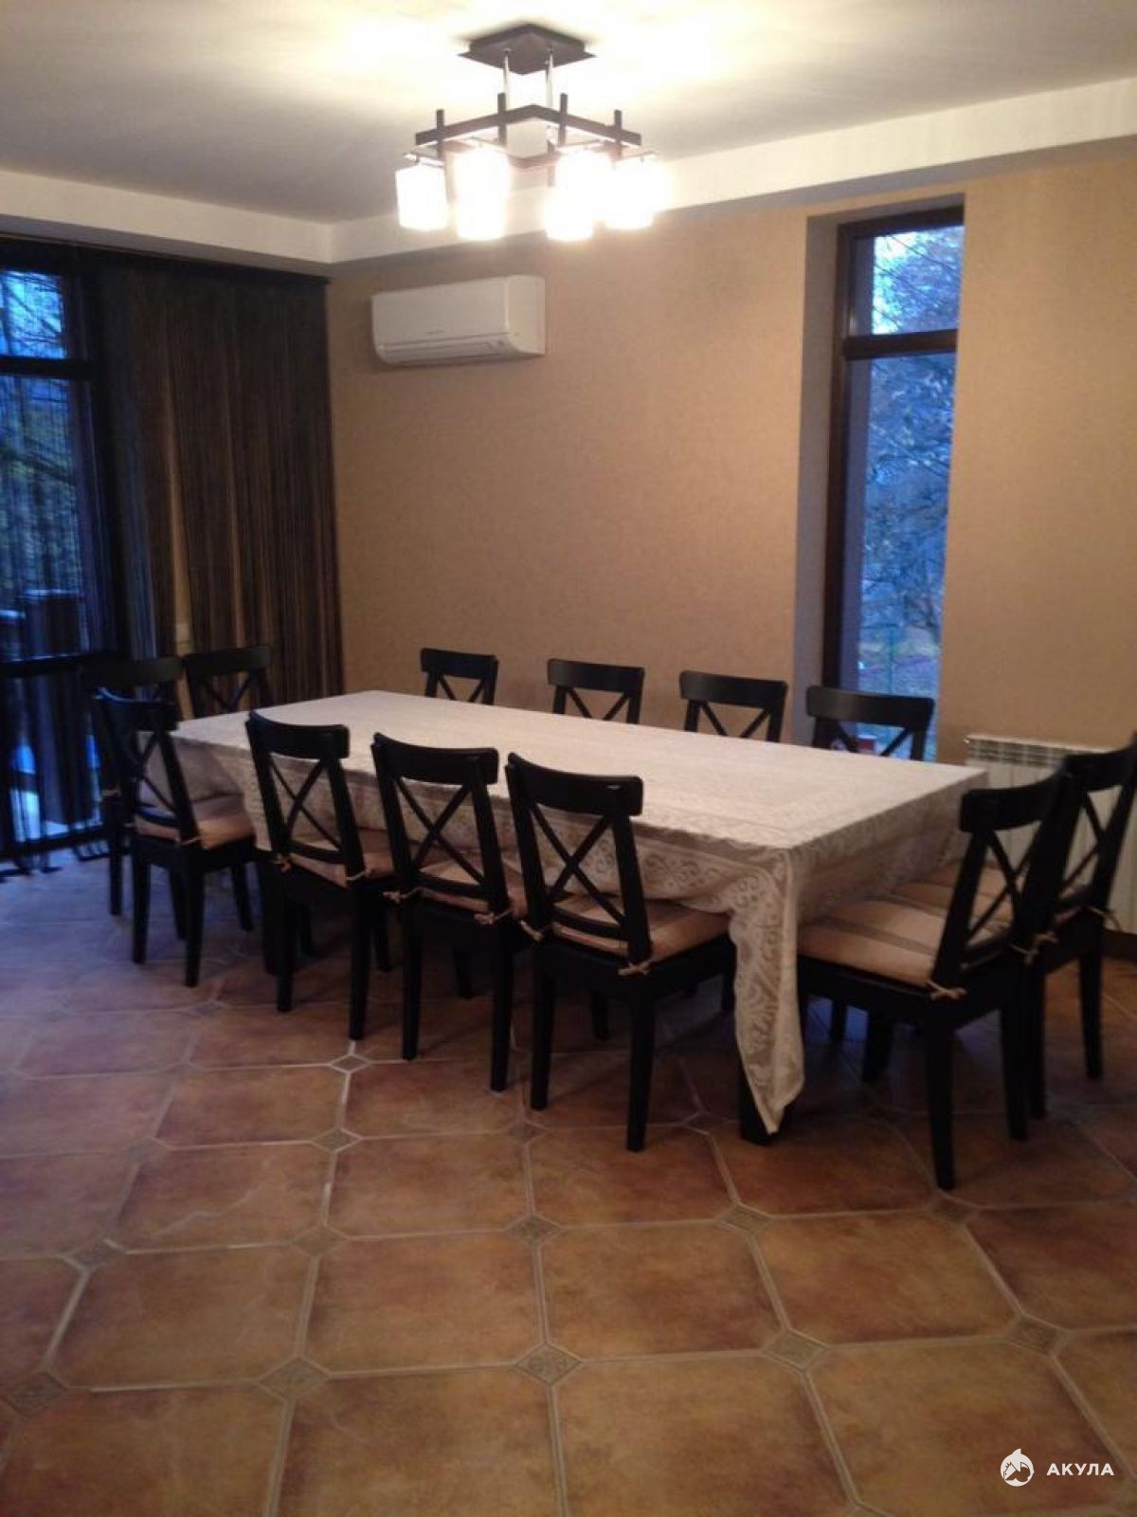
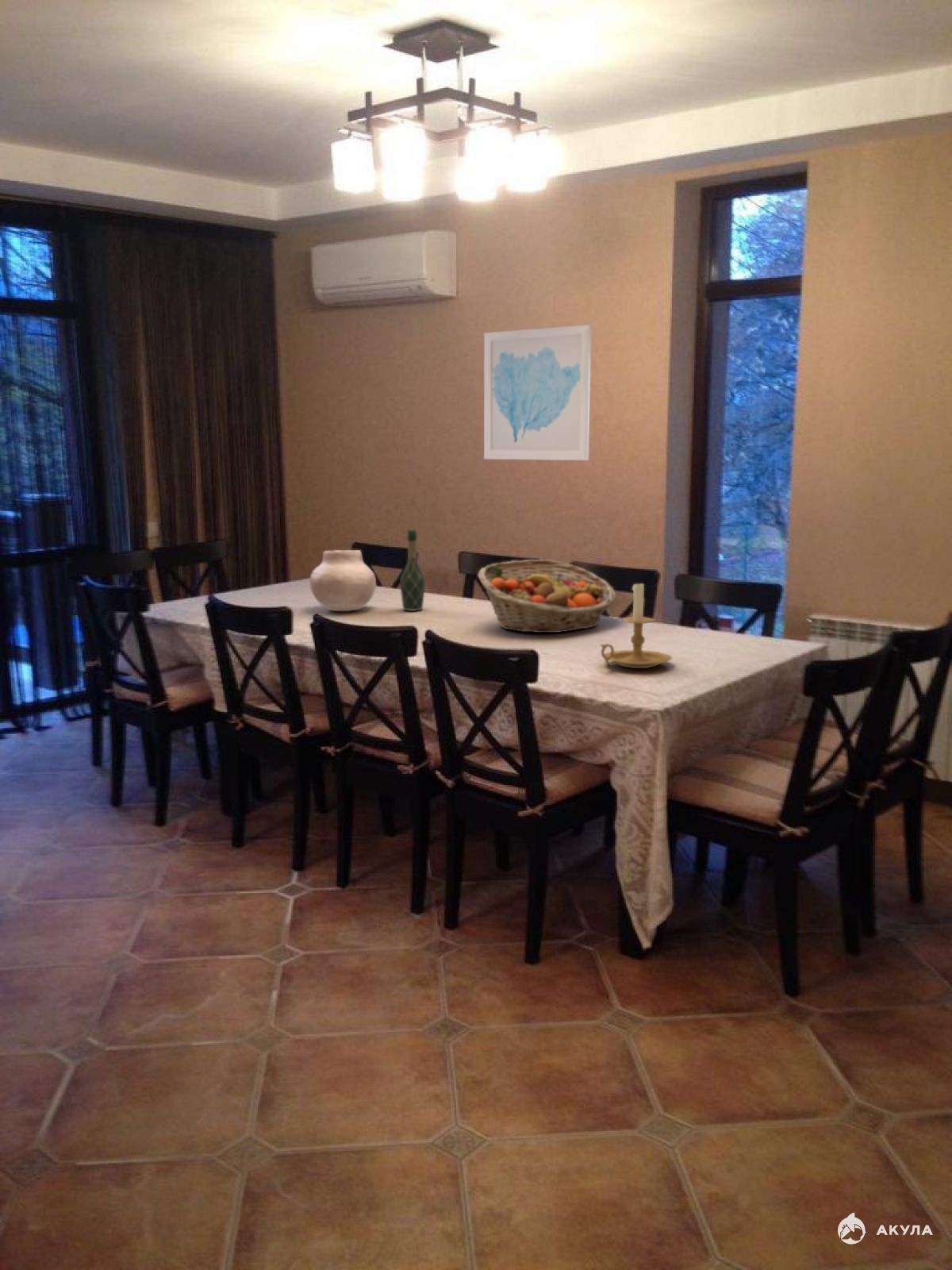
+ vase [309,549,377,612]
+ wine bottle [399,529,426,612]
+ candle holder [600,579,673,669]
+ wall art [483,324,592,461]
+ fruit basket [477,559,617,633]
